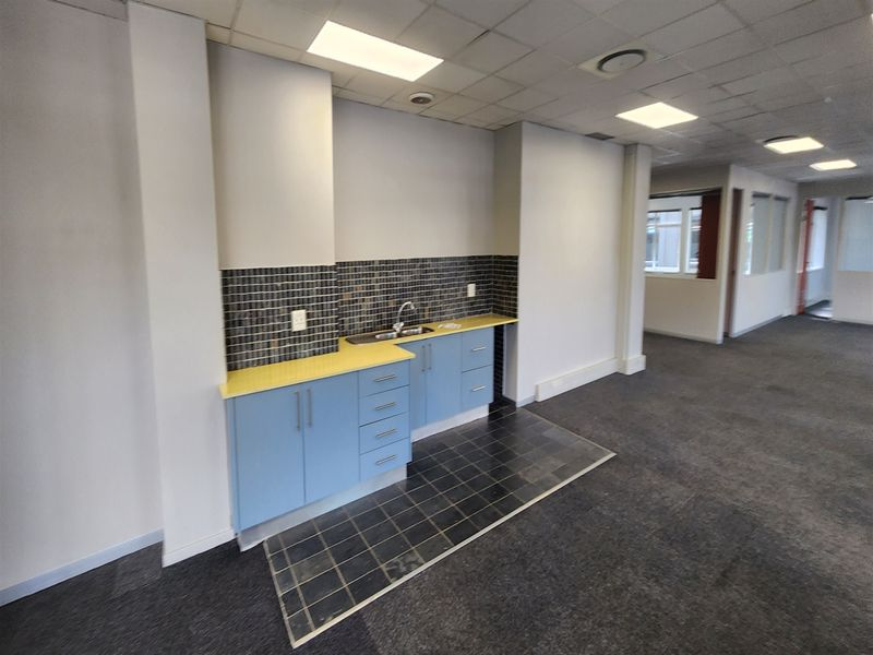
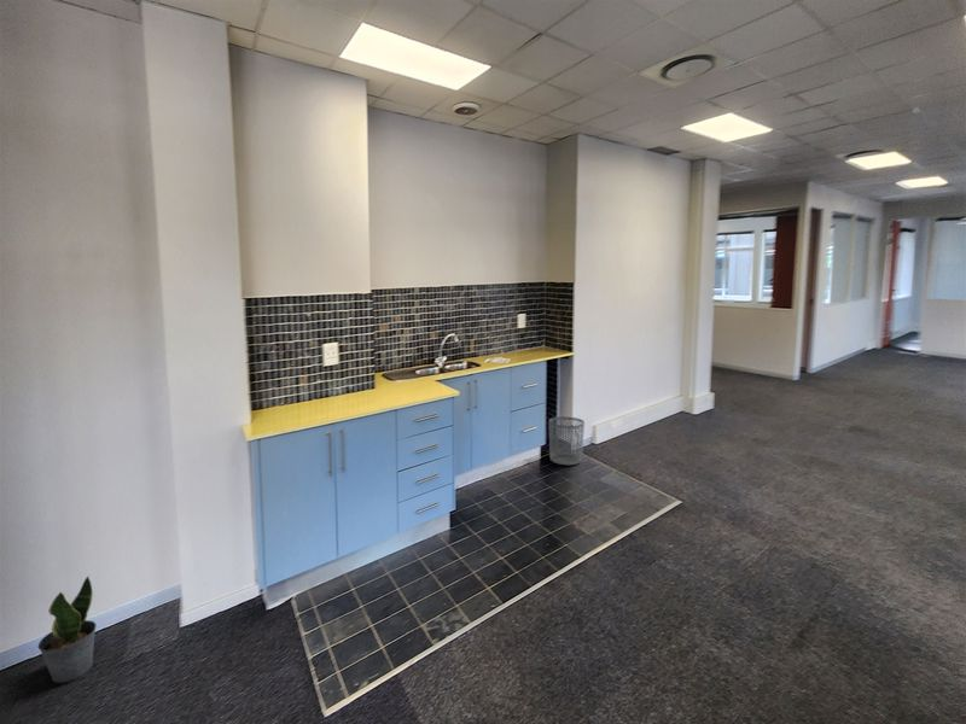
+ potted plant [36,576,98,684]
+ waste bin [548,415,586,466]
